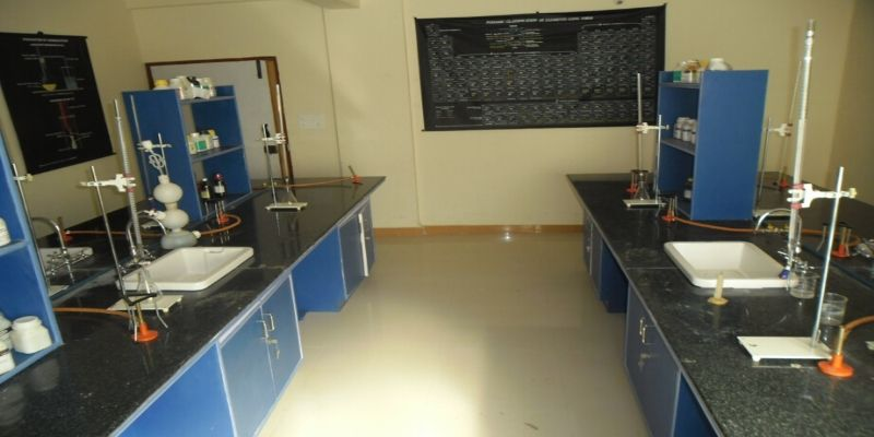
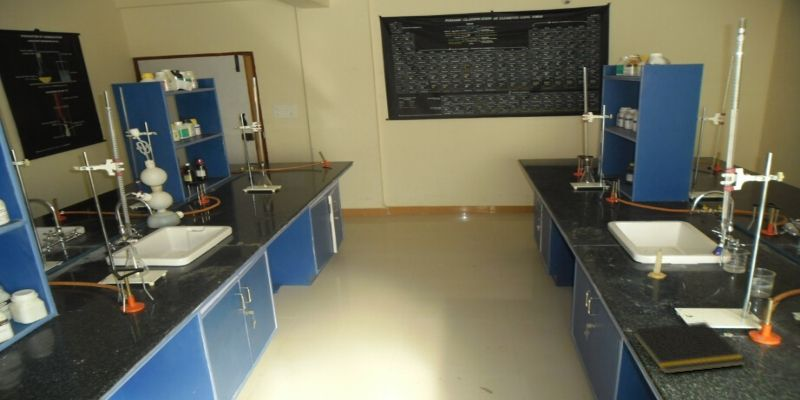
+ notepad [629,321,747,375]
